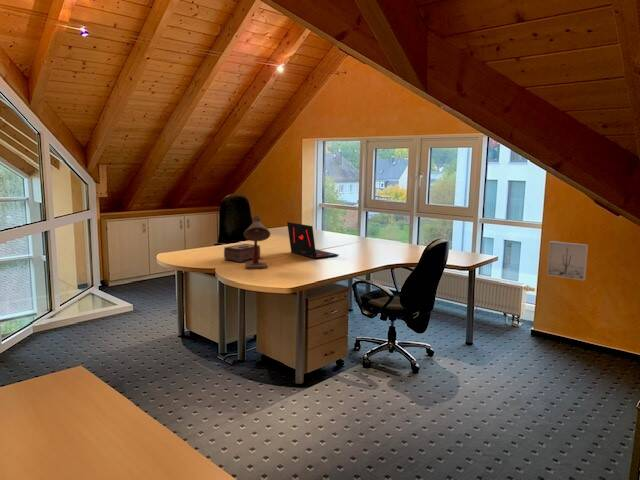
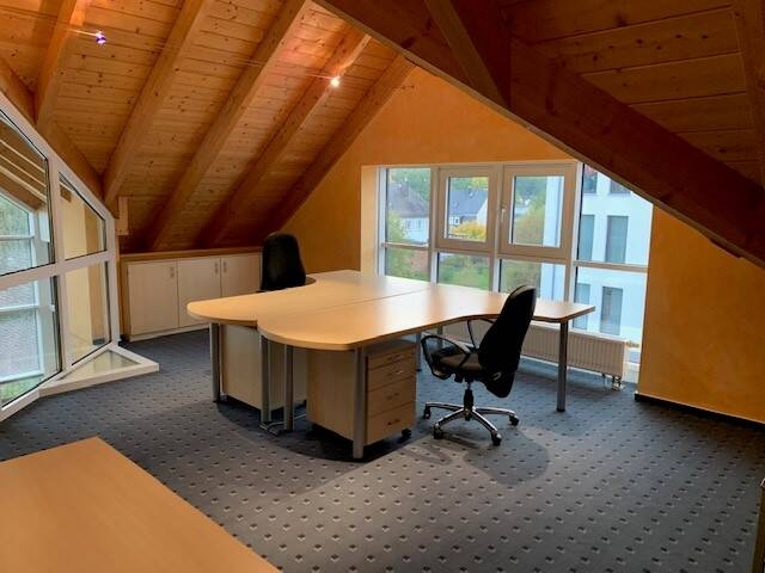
- desk lamp [243,214,271,270]
- laptop [286,221,340,259]
- wall art [546,240,589,282]
- tissue box [223,243,261,263]
